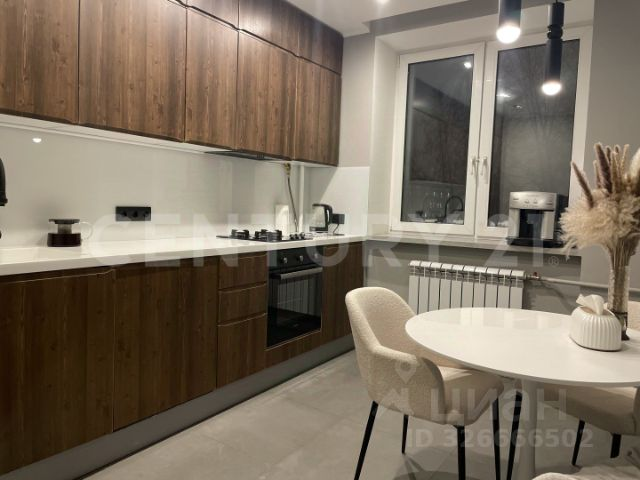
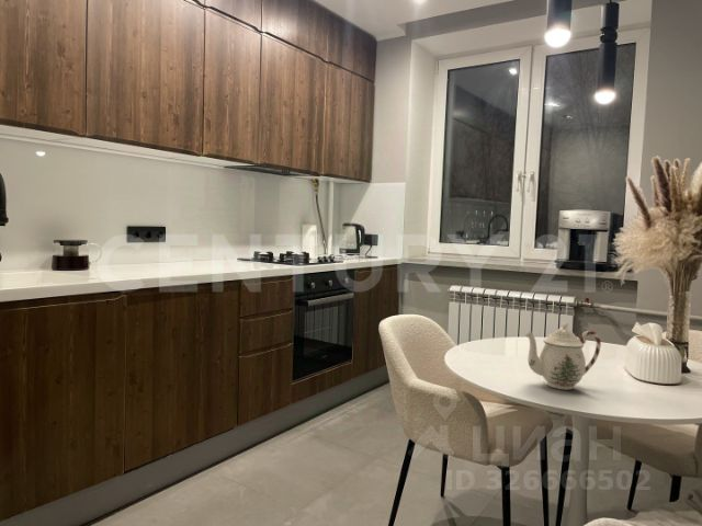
+ teapot [524,321,602,391]
